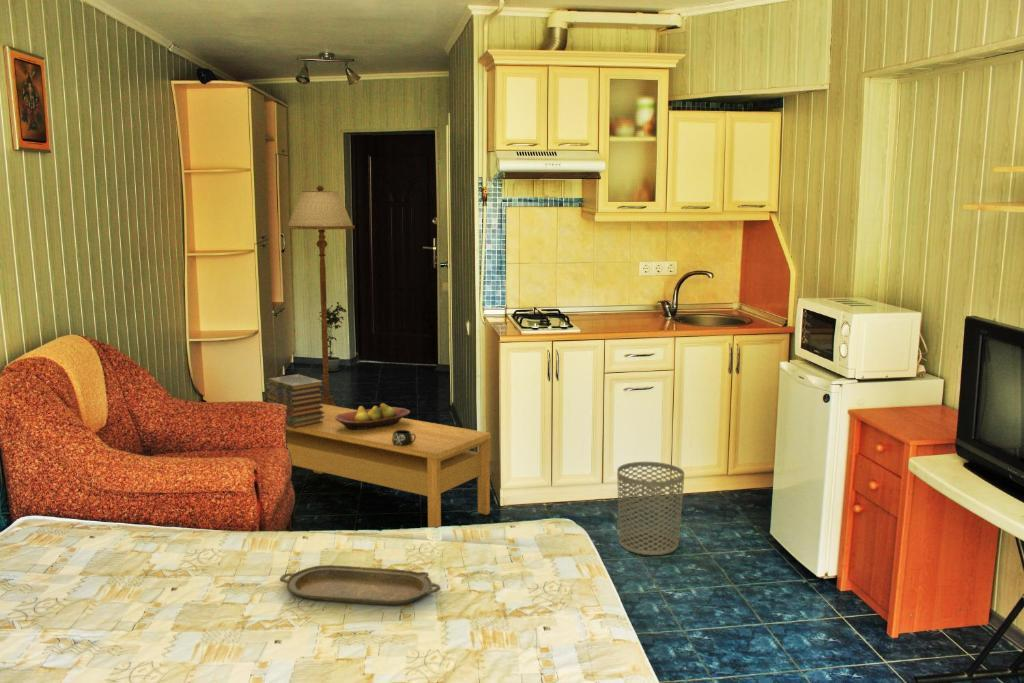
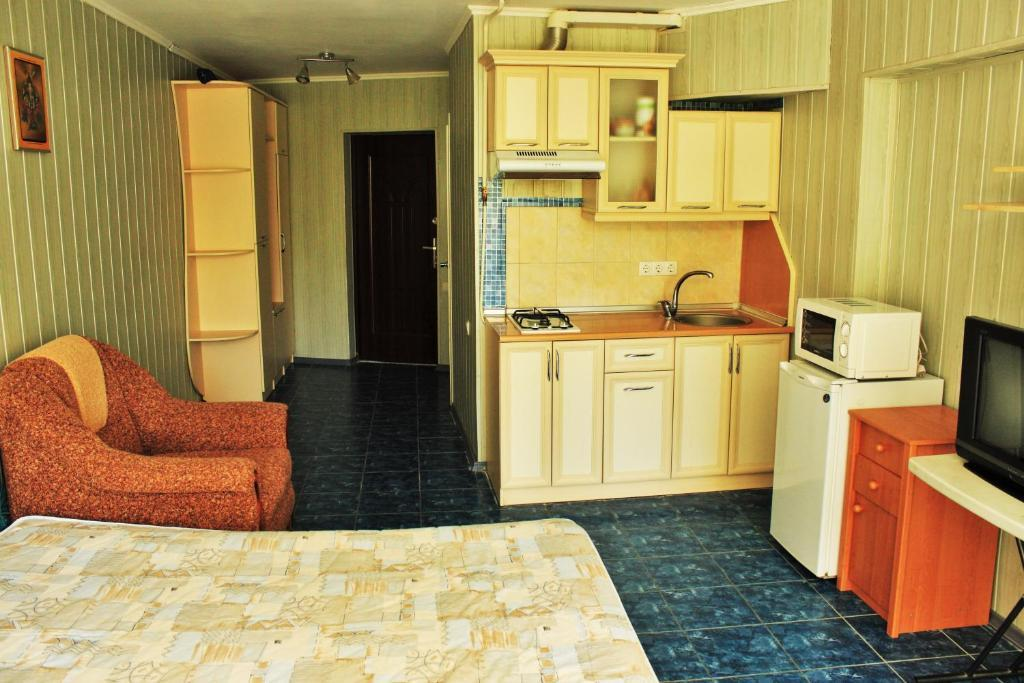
- fruit bowl [335,402,411,430]
- serving tray [279,564,441,607]
- coffee table [285,404,491,528]
- book stack [265,373,325,428]
- floor lamp [285,185,356,407]
- potted plant [318,301,347,373]
- waste bin [616,461,685,556]
- mug [392,430,416,446]
